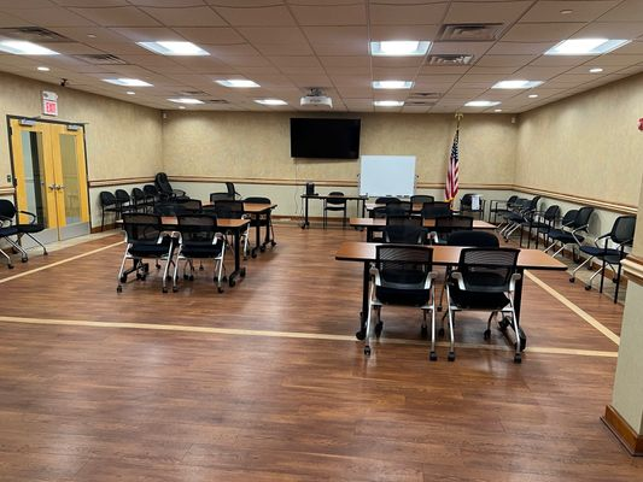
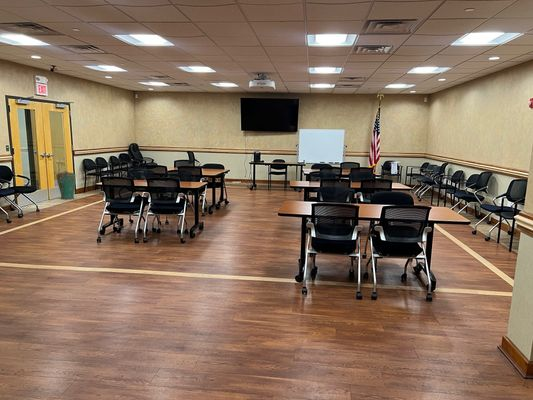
+ trash can [55,170,77,200]
